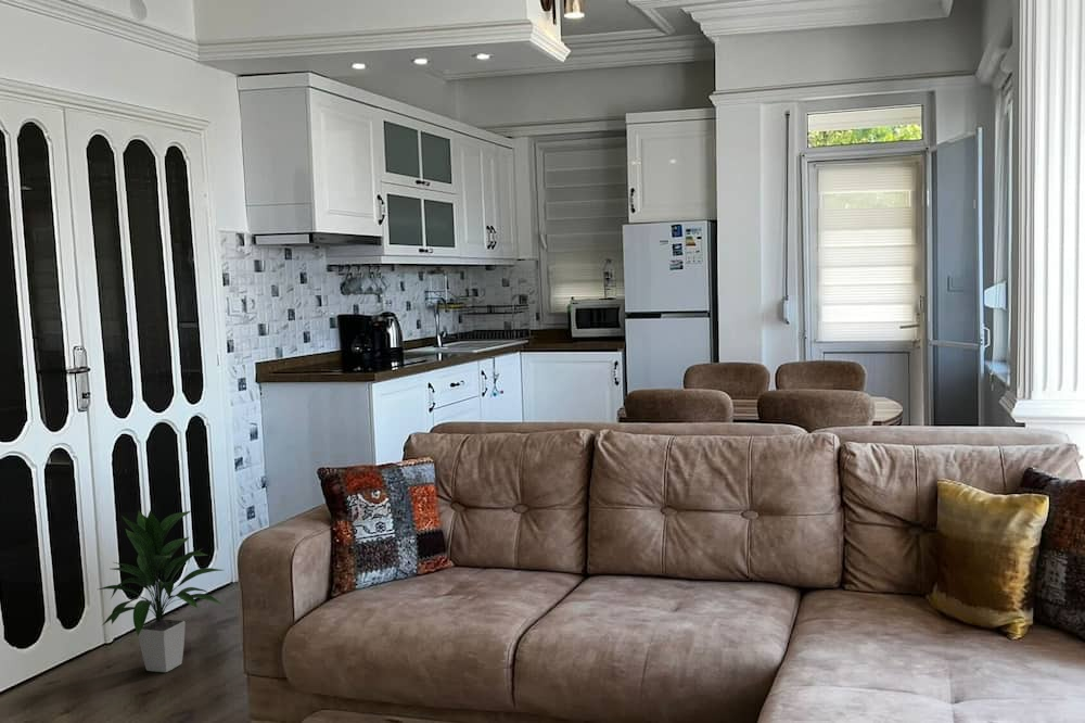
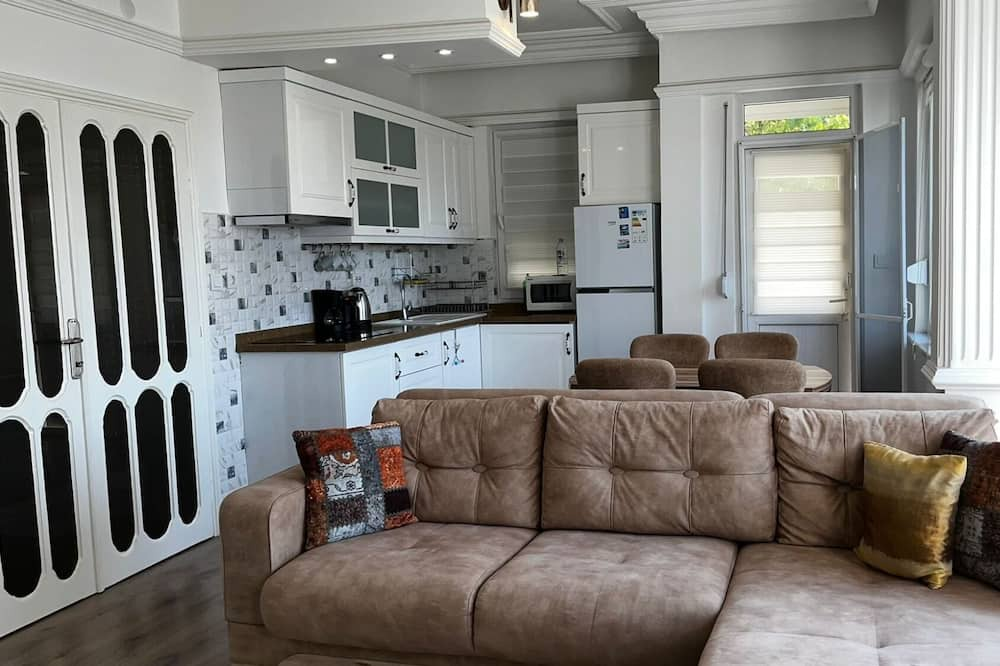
- indoor plant [98,509,224,673]
